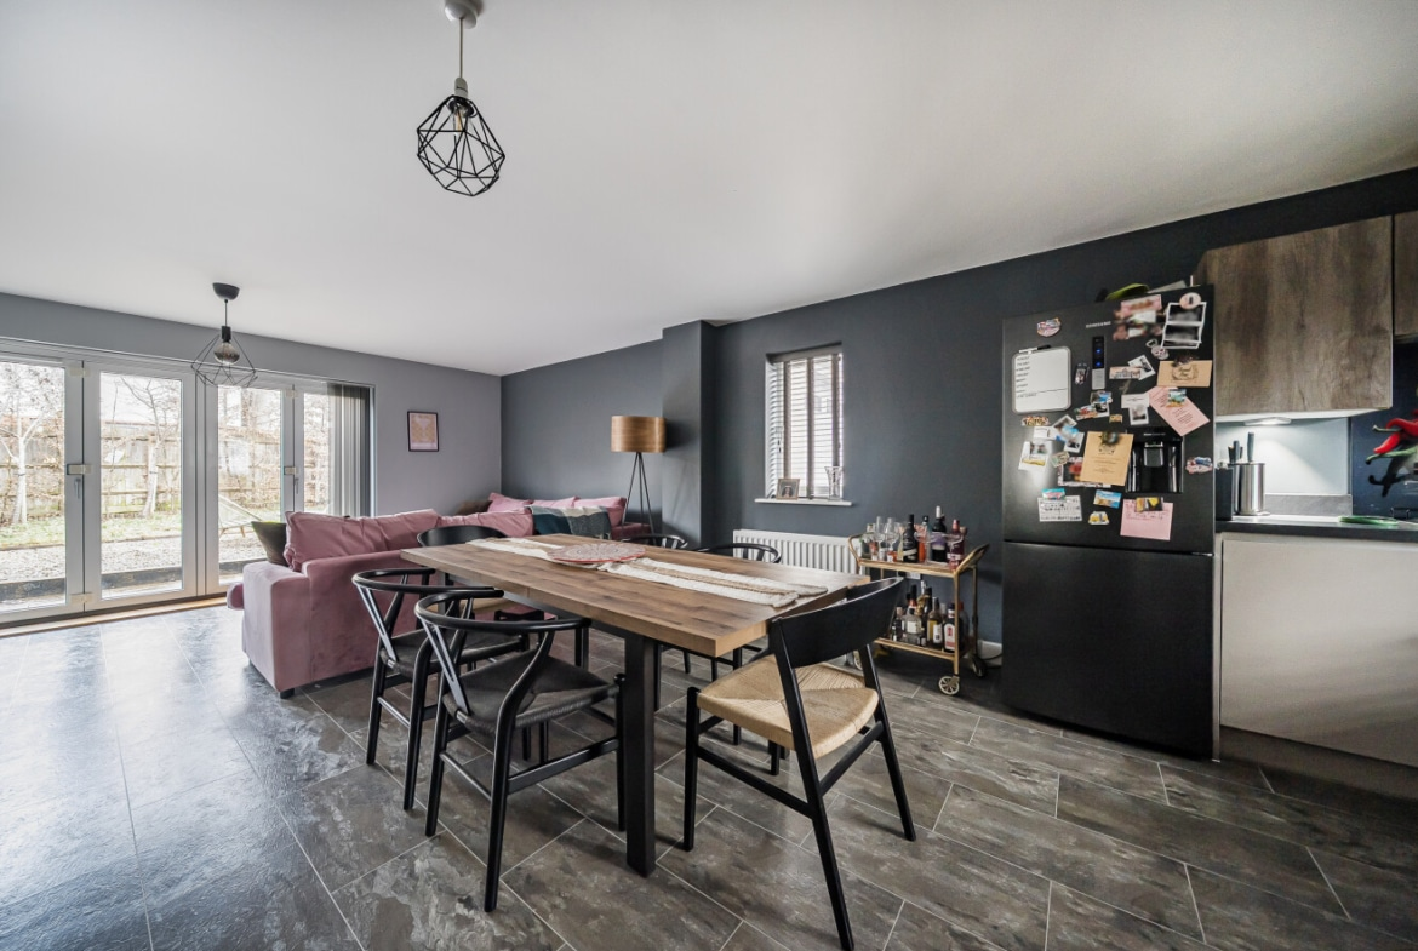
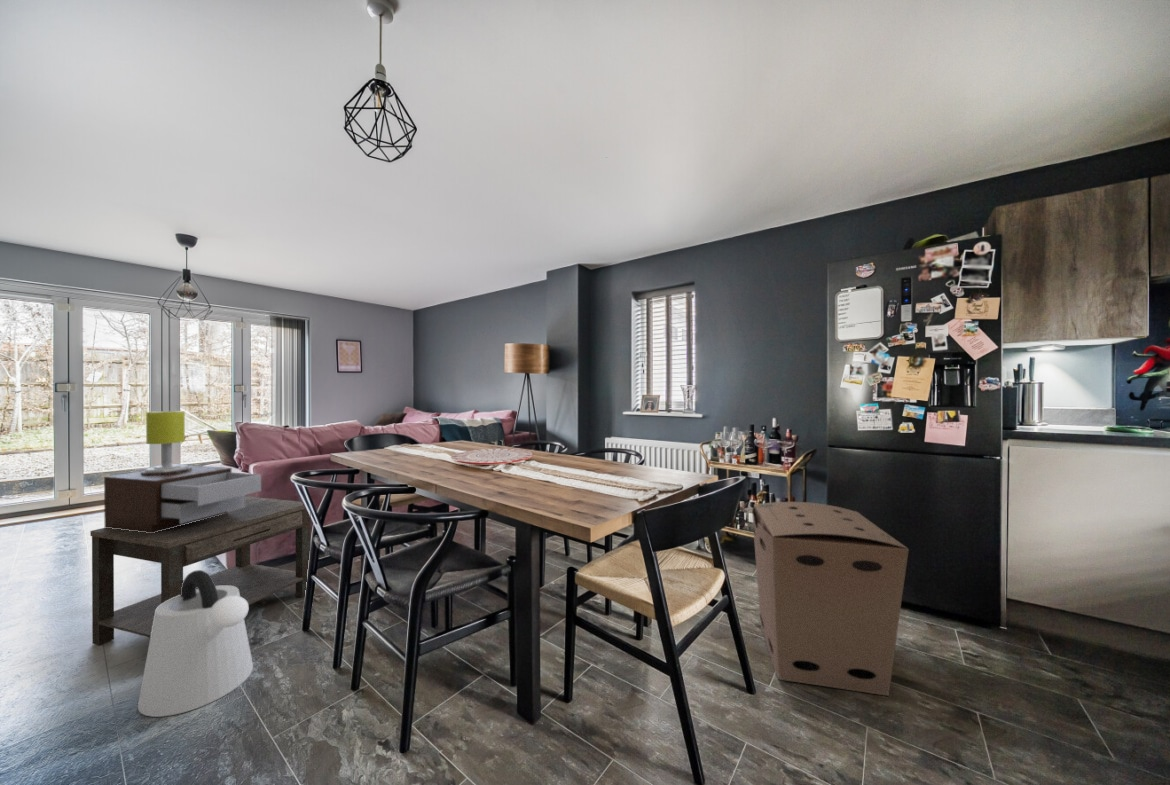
+ watering can [137,569,254,718]
+ side table [89,495,311,646]
+ cardboard box [751,501,910,697]
+ table lamp [103,410,262,533]
